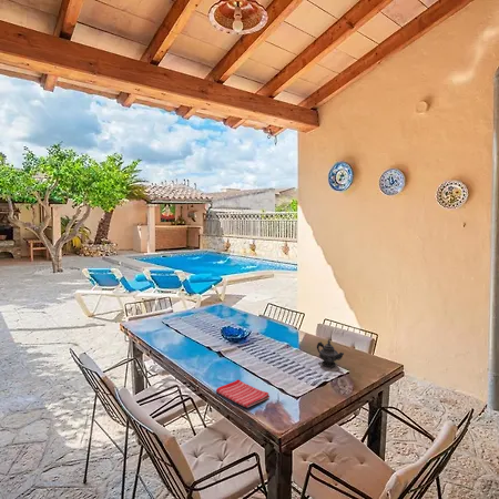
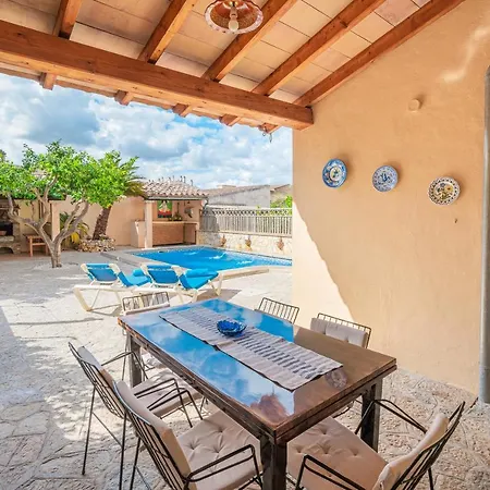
- teapot [316,338,345,368]
- dish towel [215,378,271,409]
